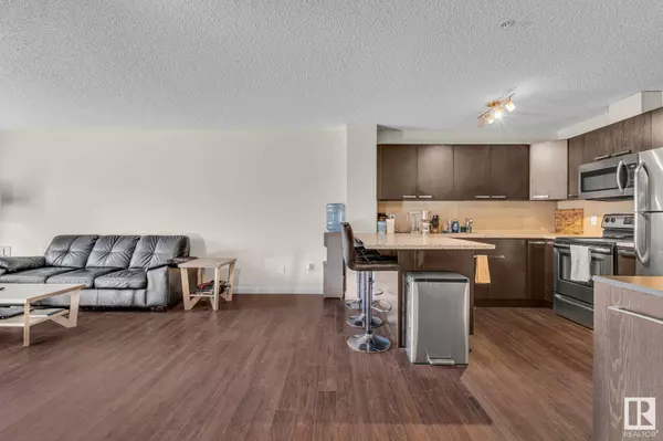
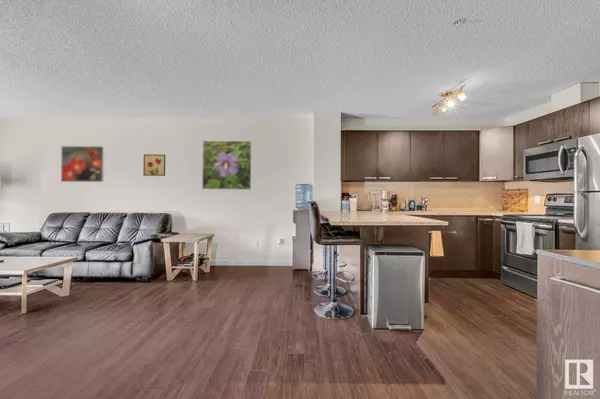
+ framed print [201,140,253,191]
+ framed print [60,145,105,183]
+ wall art [142,153,166,177]
